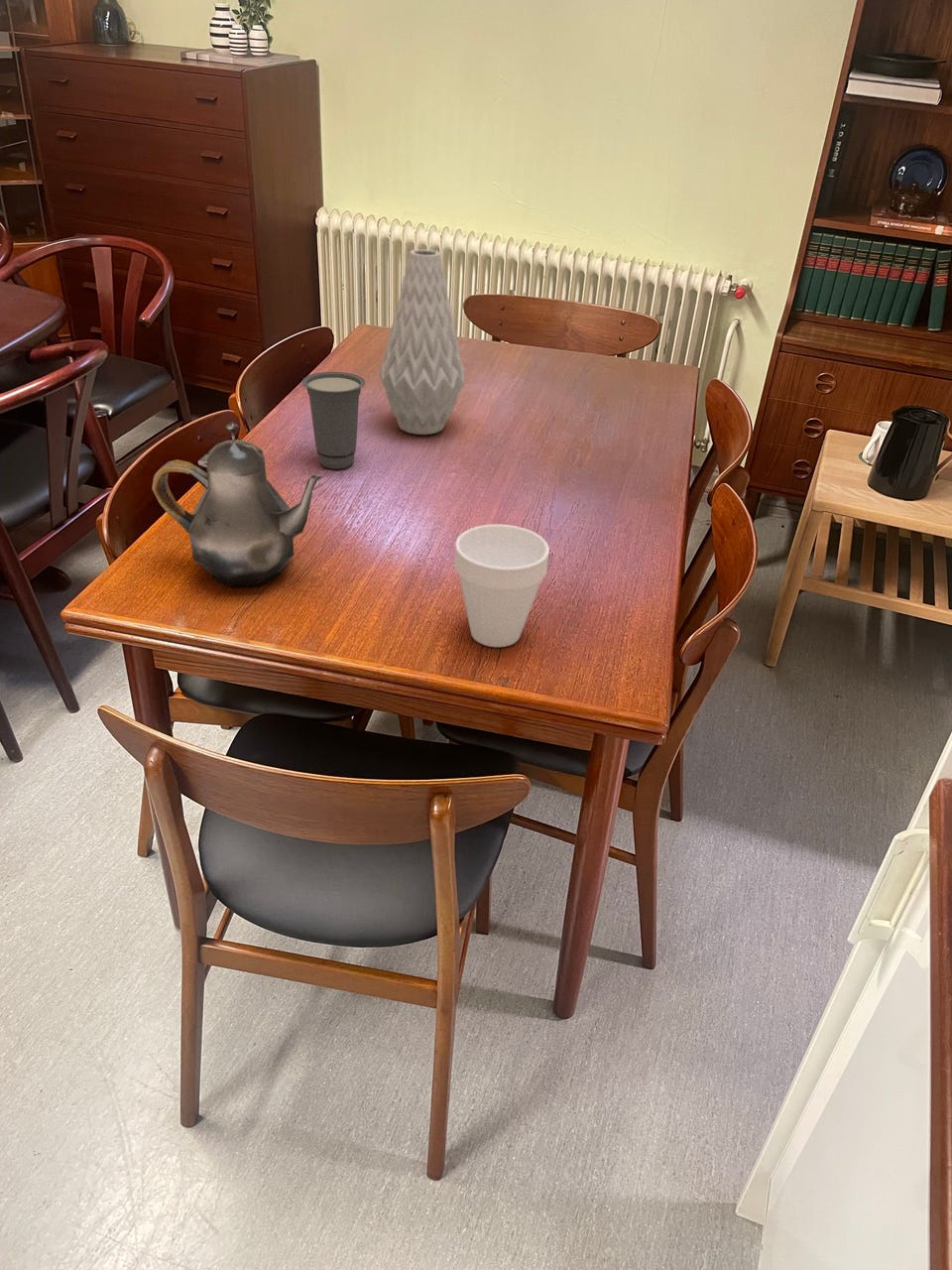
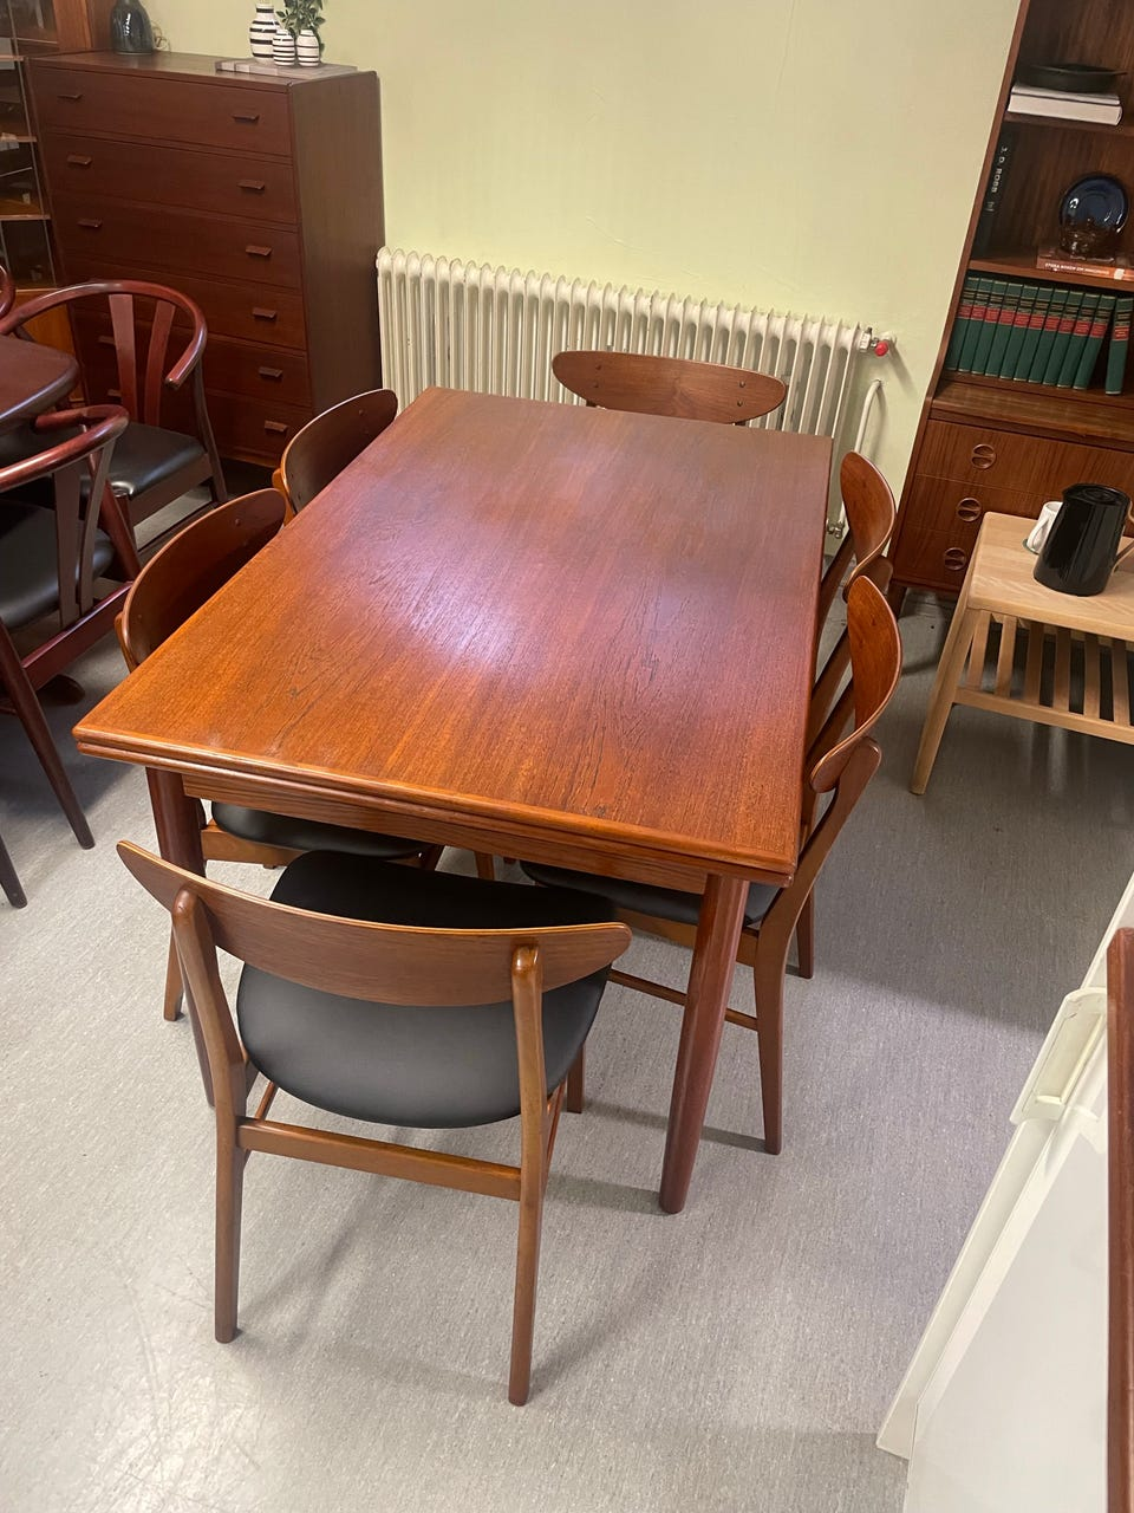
- cup [301,371,366,470]
- teapot [151,421,322,588]
- vase [378,248,466,436]
- cup [453,523,550,648]
